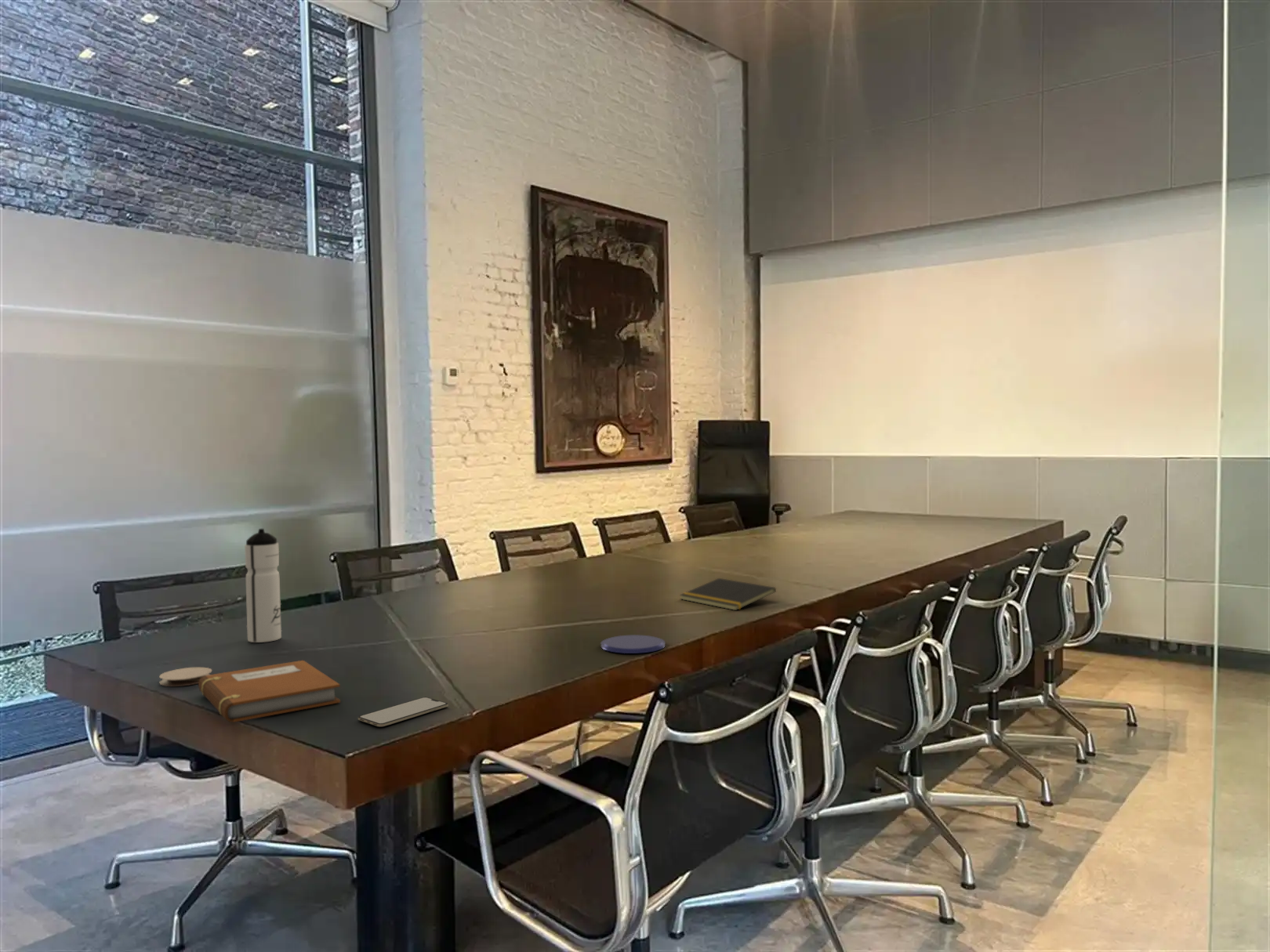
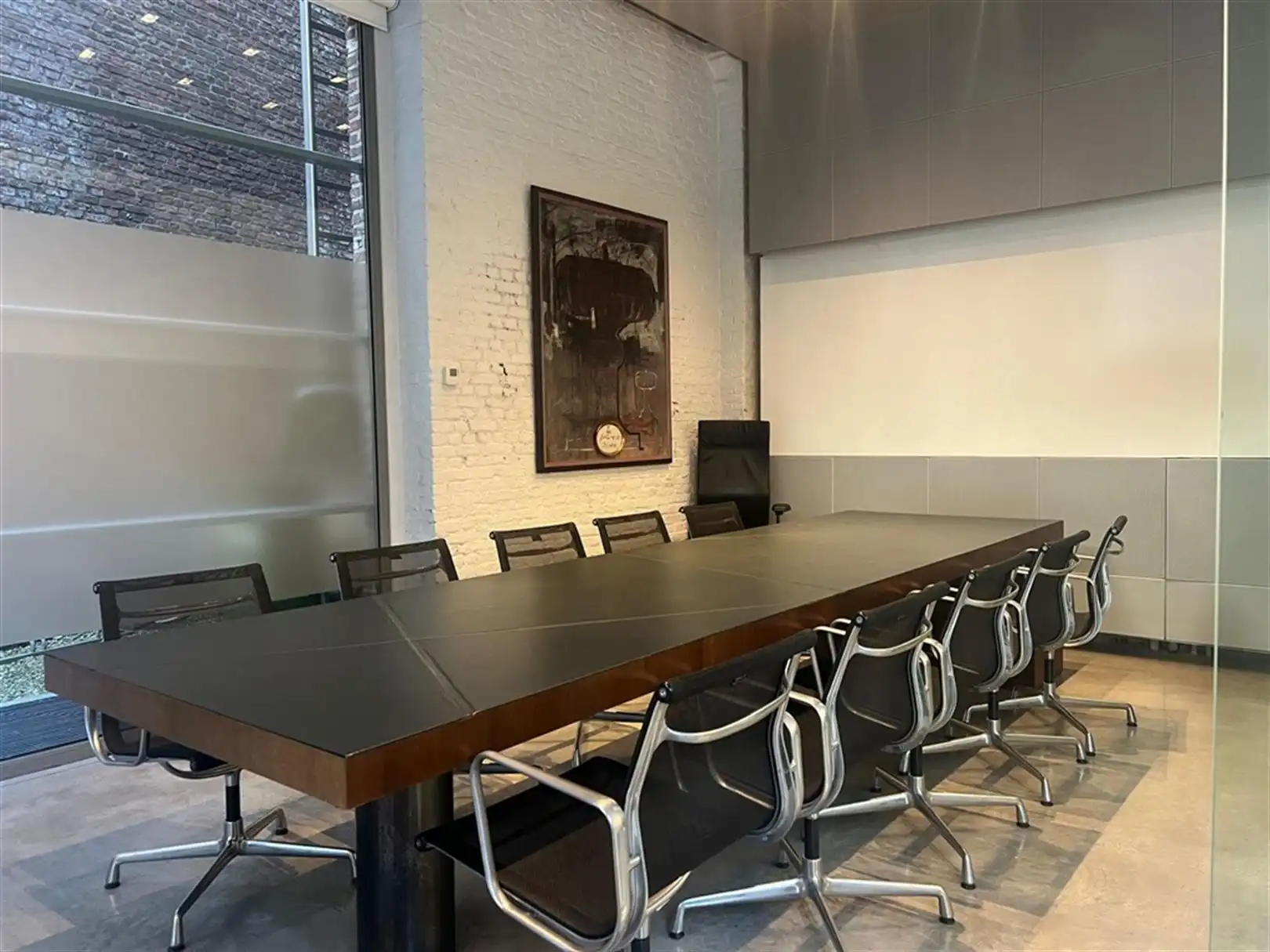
- notepad [679,577,777,611]
- notebook [198,660,341,723]
- water bottle [244,528,282,643]
- coaster [158,667,213,687]
- smartphone [357,697,448,727]
- saucer [600,635,666,654]
